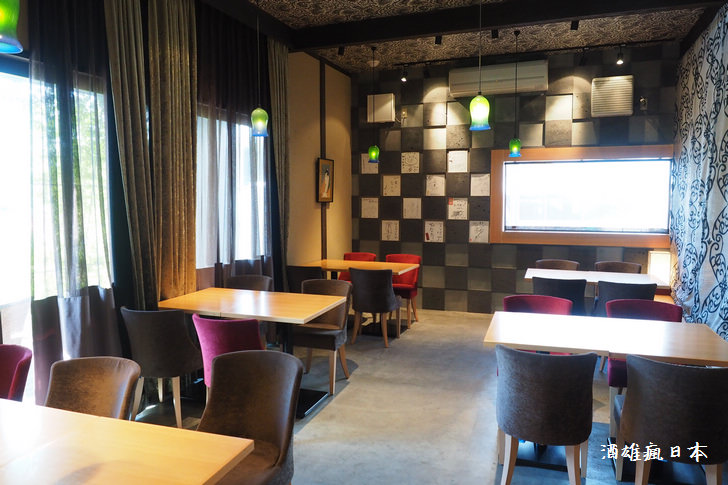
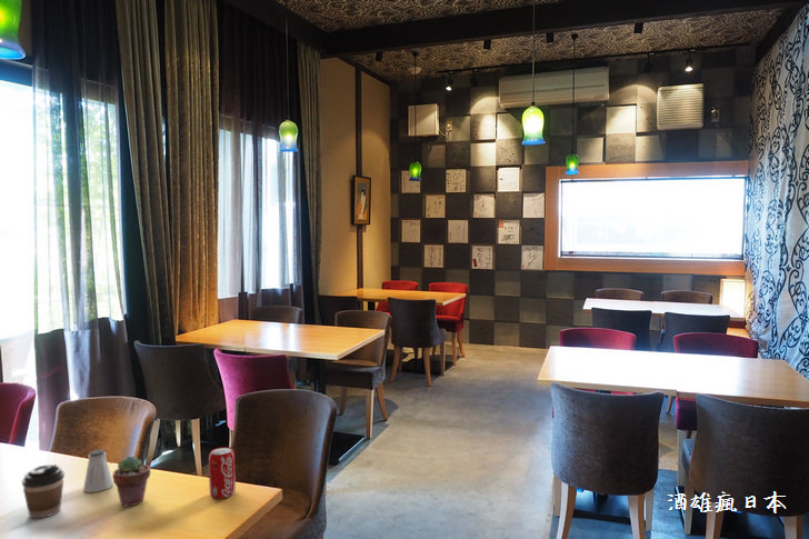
+ coffee cup [21,463,66,519]
+ potted succulent [111,455,152,508]
+ saltshaker [82,449,113,493]
+ beverage can [208,446,237,500]
